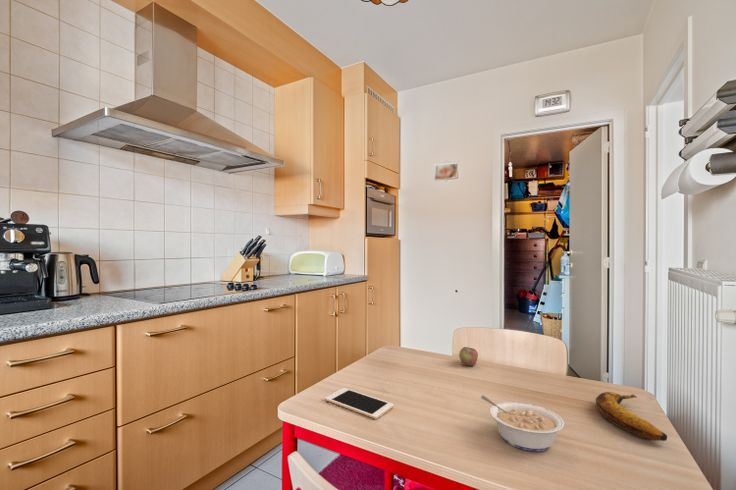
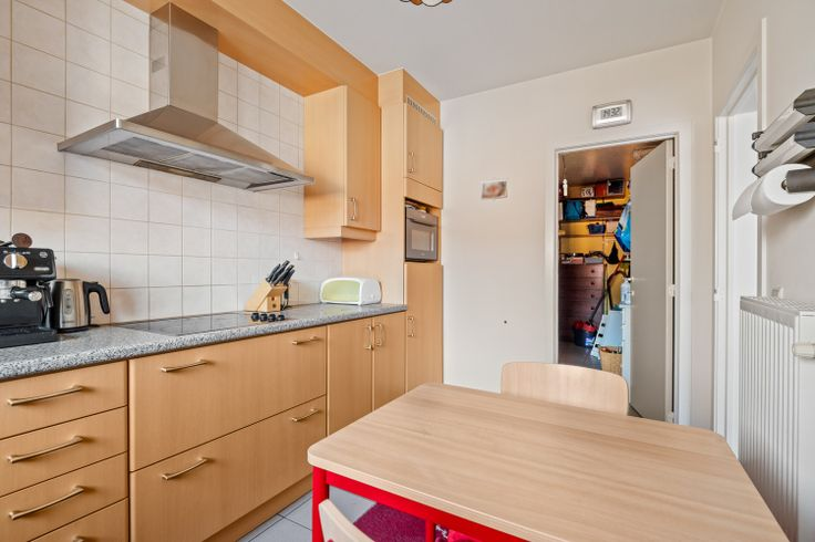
- banana [595,391,668,442]
- cell phone [324,387,394,420]
- apple [458,346,479,367]
- legume [480,395,565,452]
